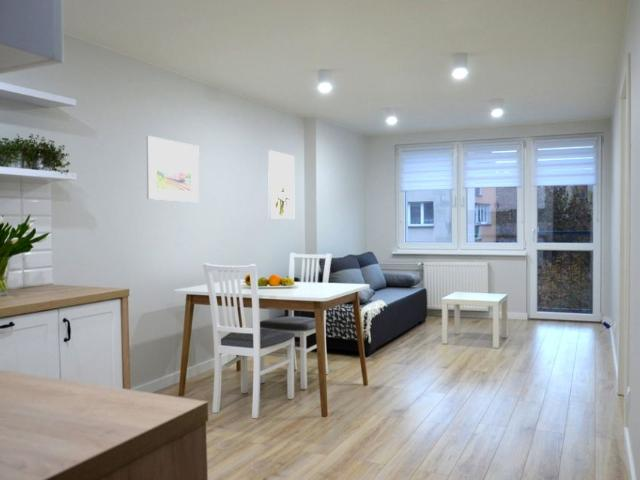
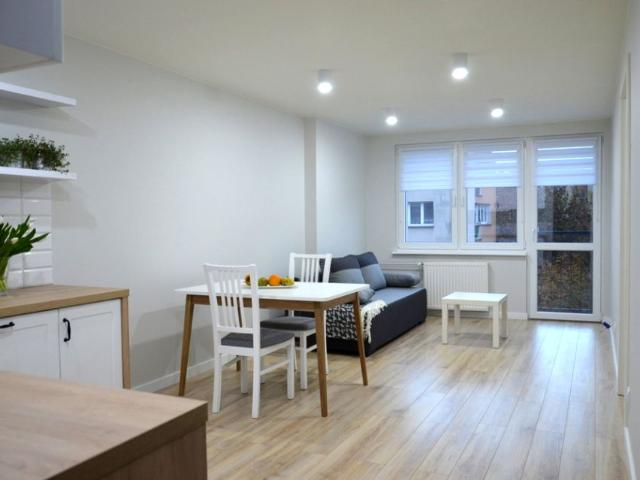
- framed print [146,135,200,203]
- wall art [267,150,295,220]
